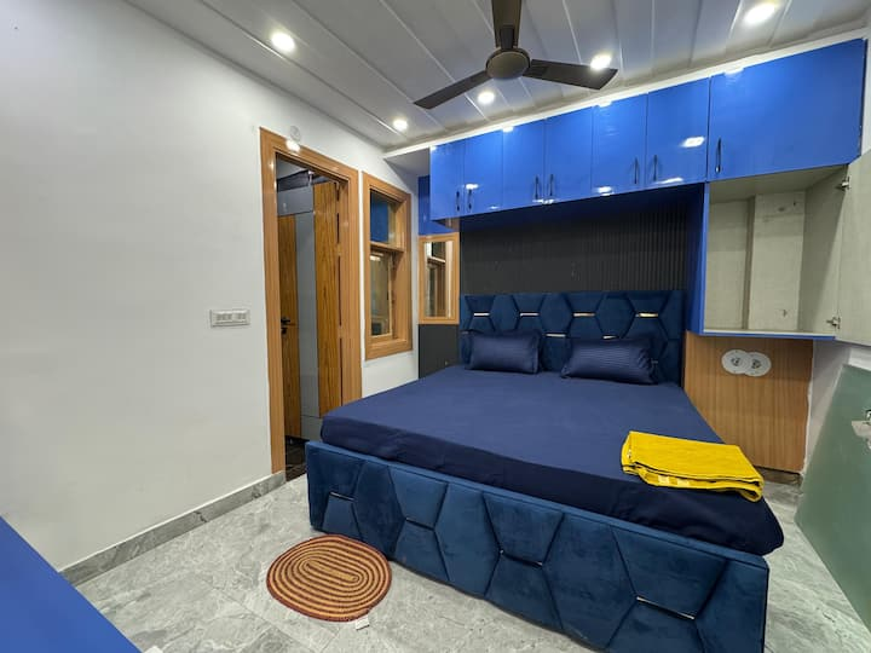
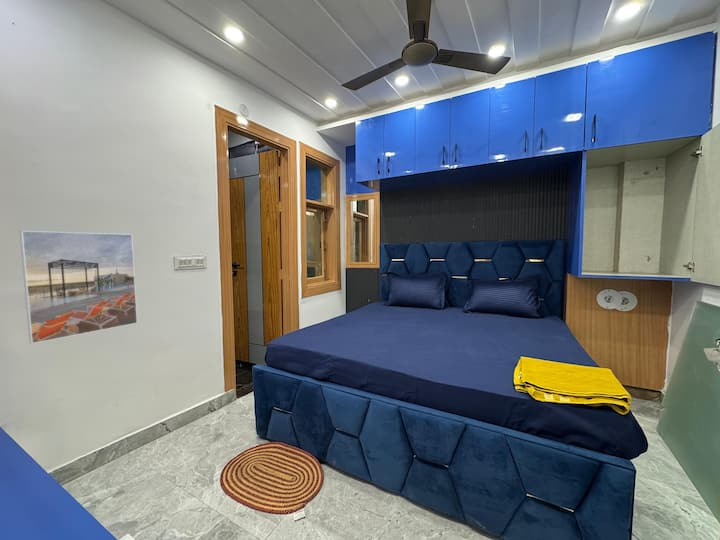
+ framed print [19,230,138,345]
